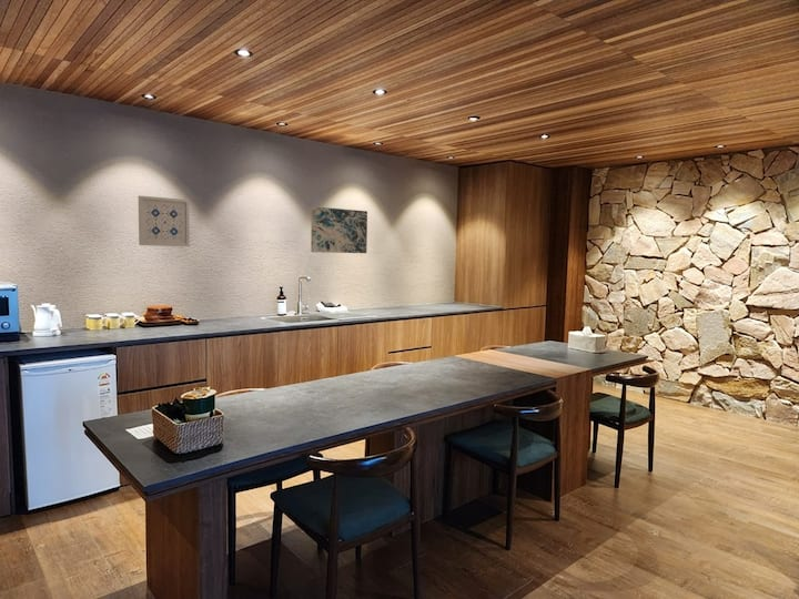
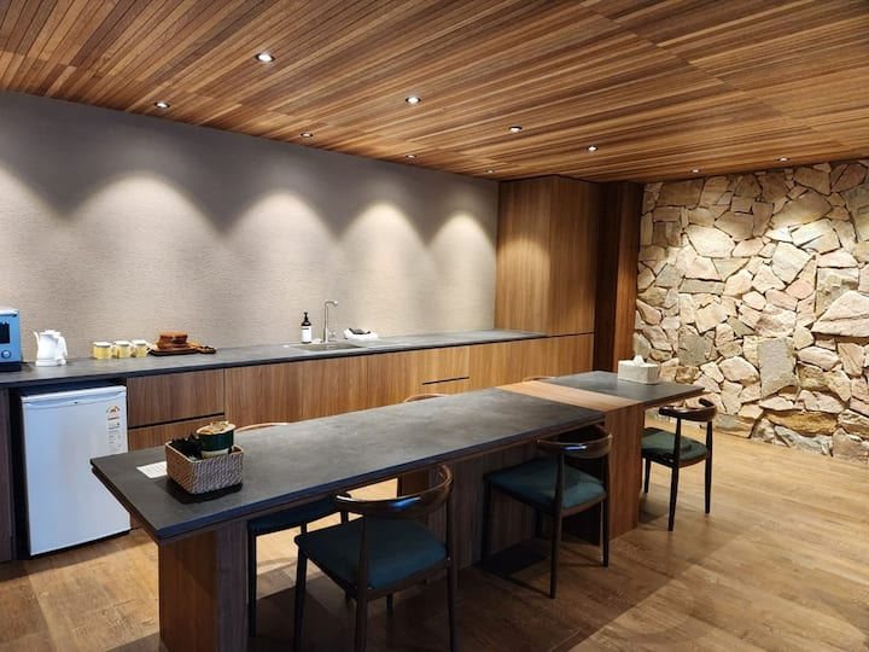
- wall art [138,195,191,247]
- wall art [310,205,368,254]
